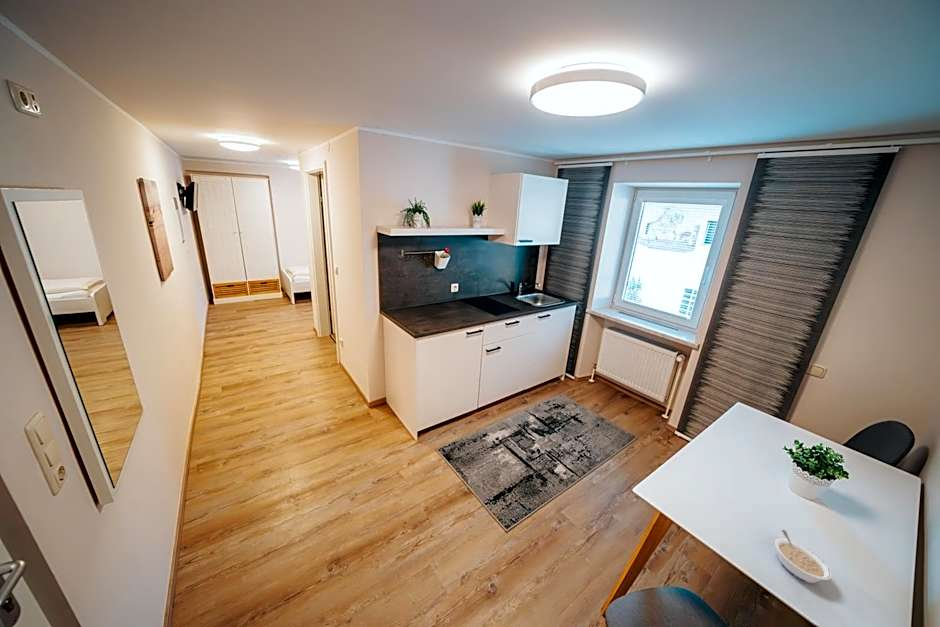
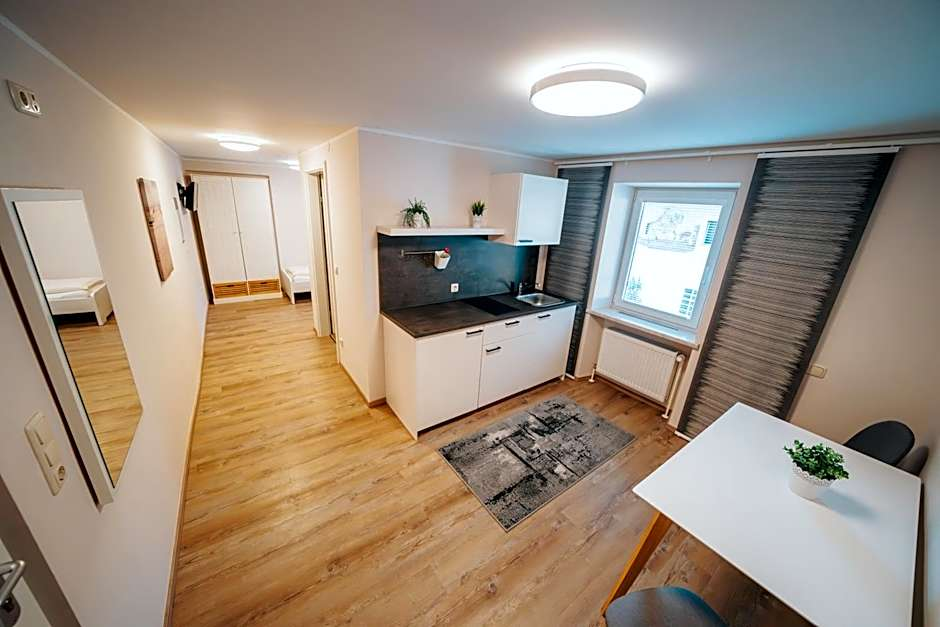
- legume [774,529,832,584]
